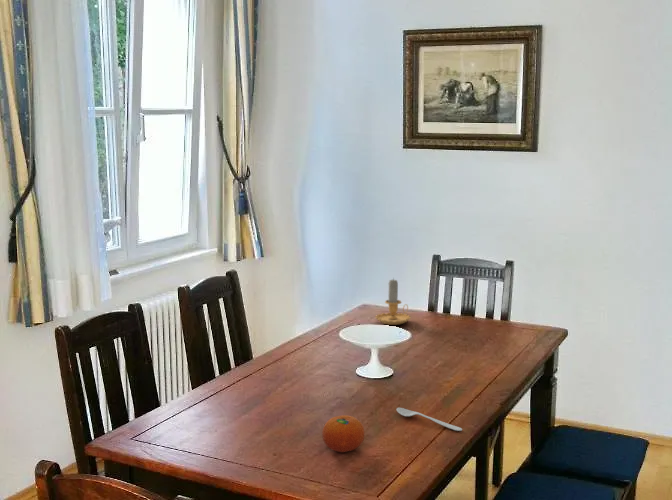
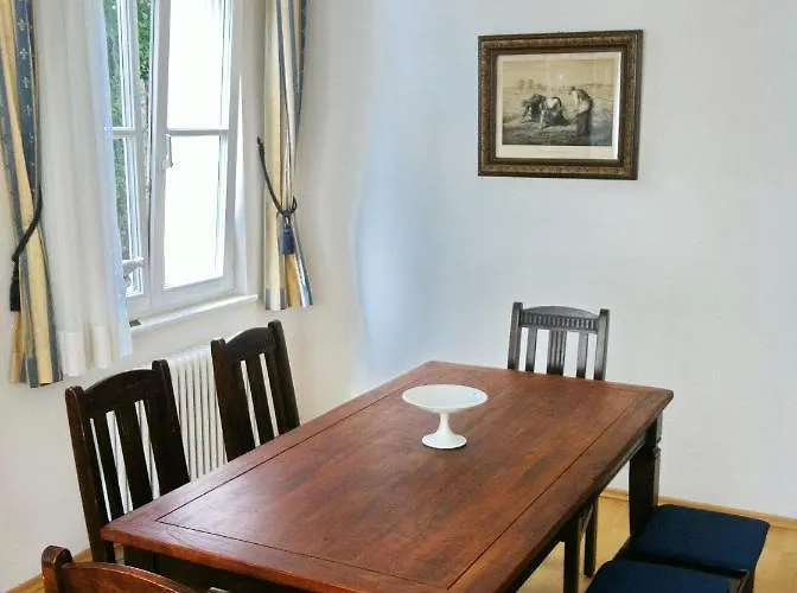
- candle [375,276,412,326]
- spoon [396,407,463,432]
- fruit [321,414,366,453]
